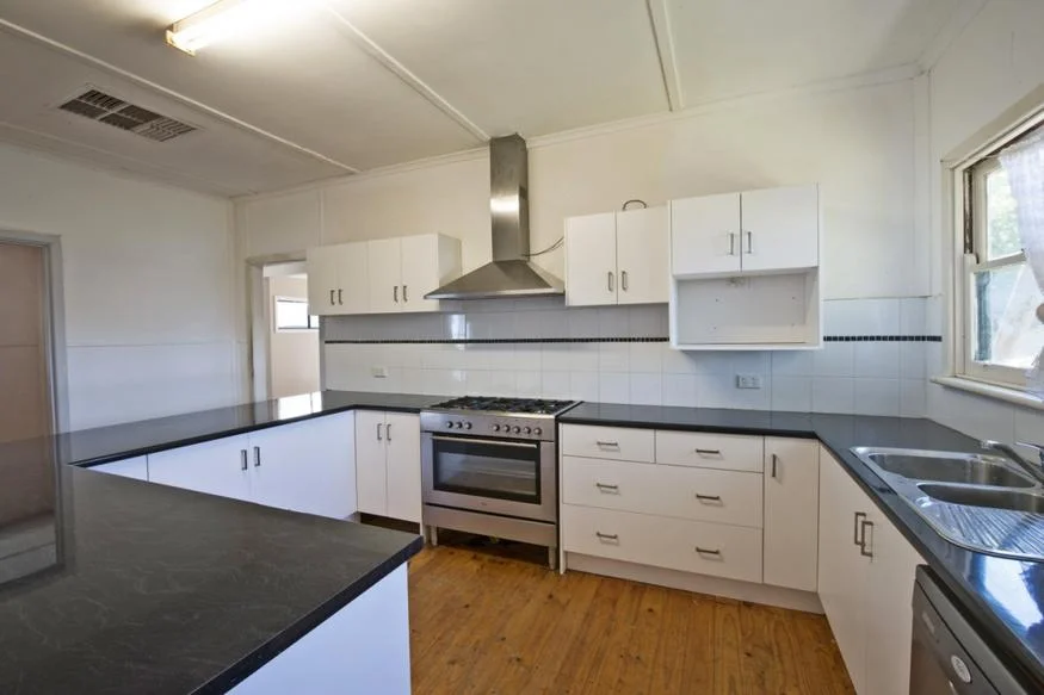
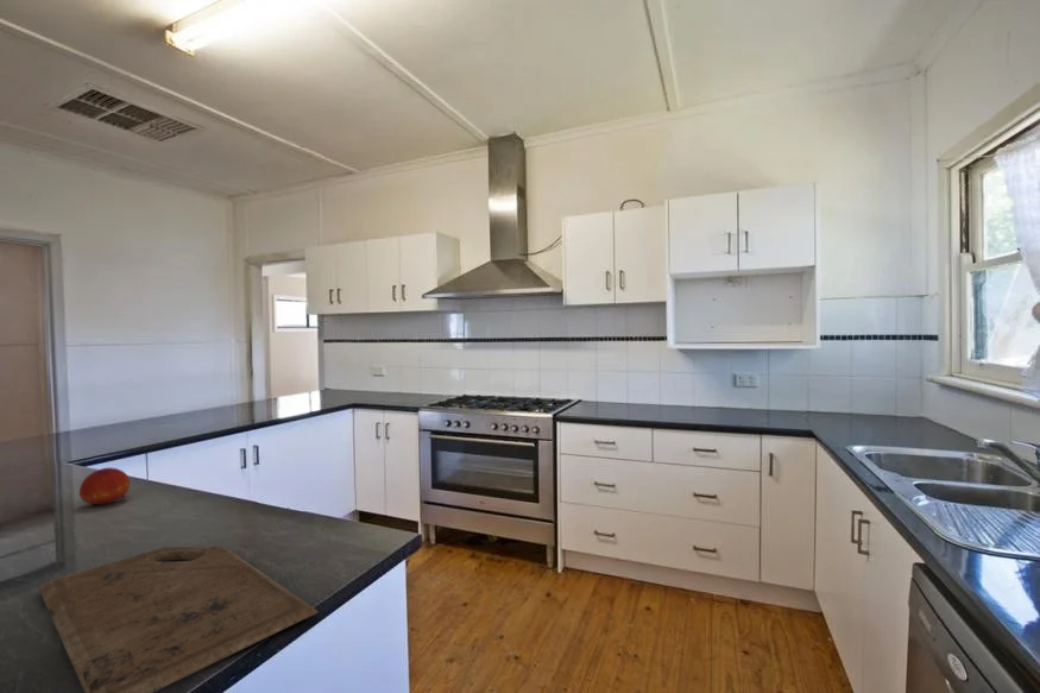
+ fruit [78,466,131,506]
+ cutting board [37,546,320,693]
